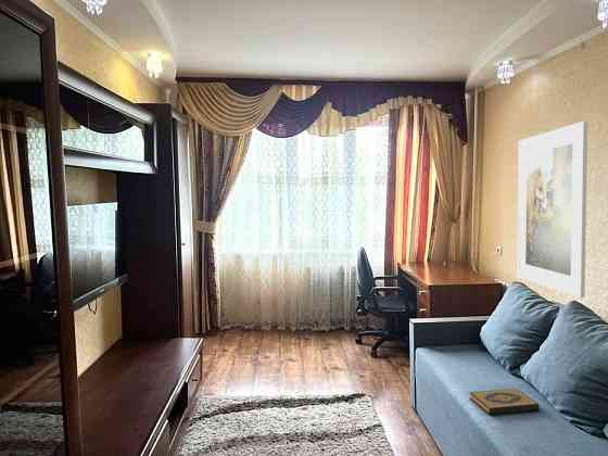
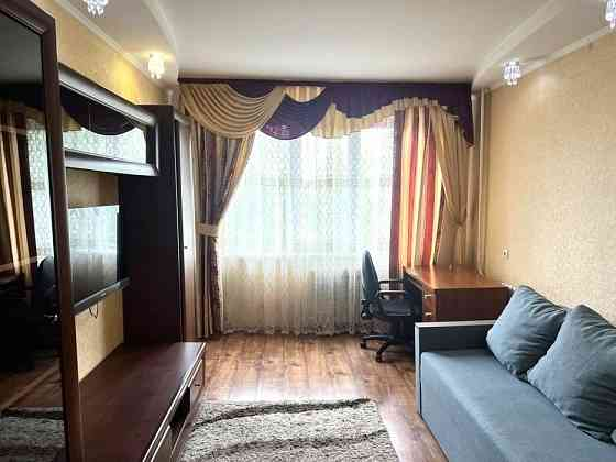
- hardback book [468,388,541,415]
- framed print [517,121,588,299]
